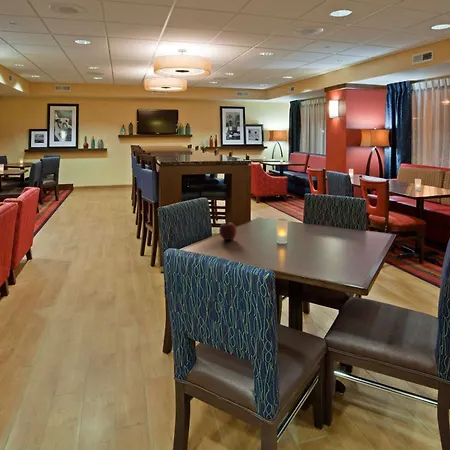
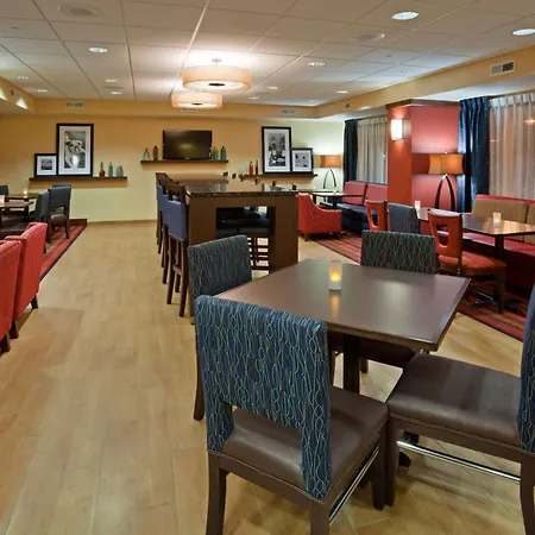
- fruit [218,221,238,241]
